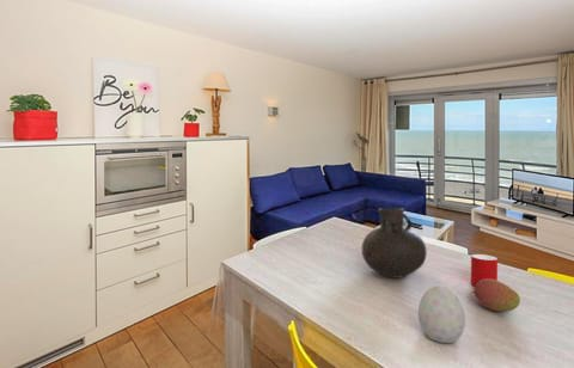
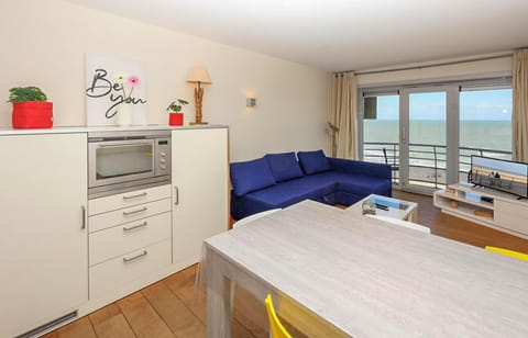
- cup [470,253,499,287]
- decorative egg [417,283,466,344]
- vase [361,207,428,280]
- fruit [471,278,521,313]
